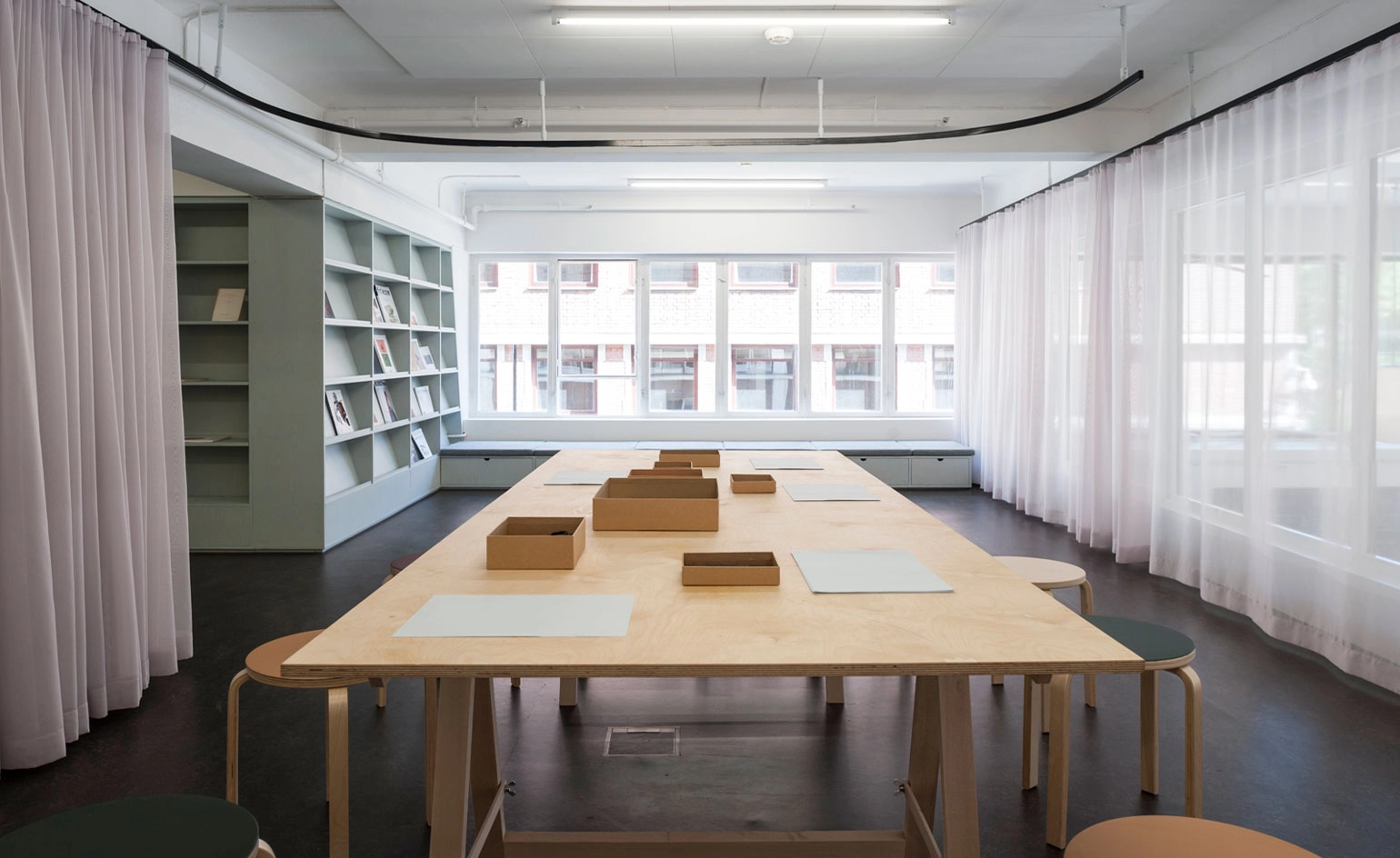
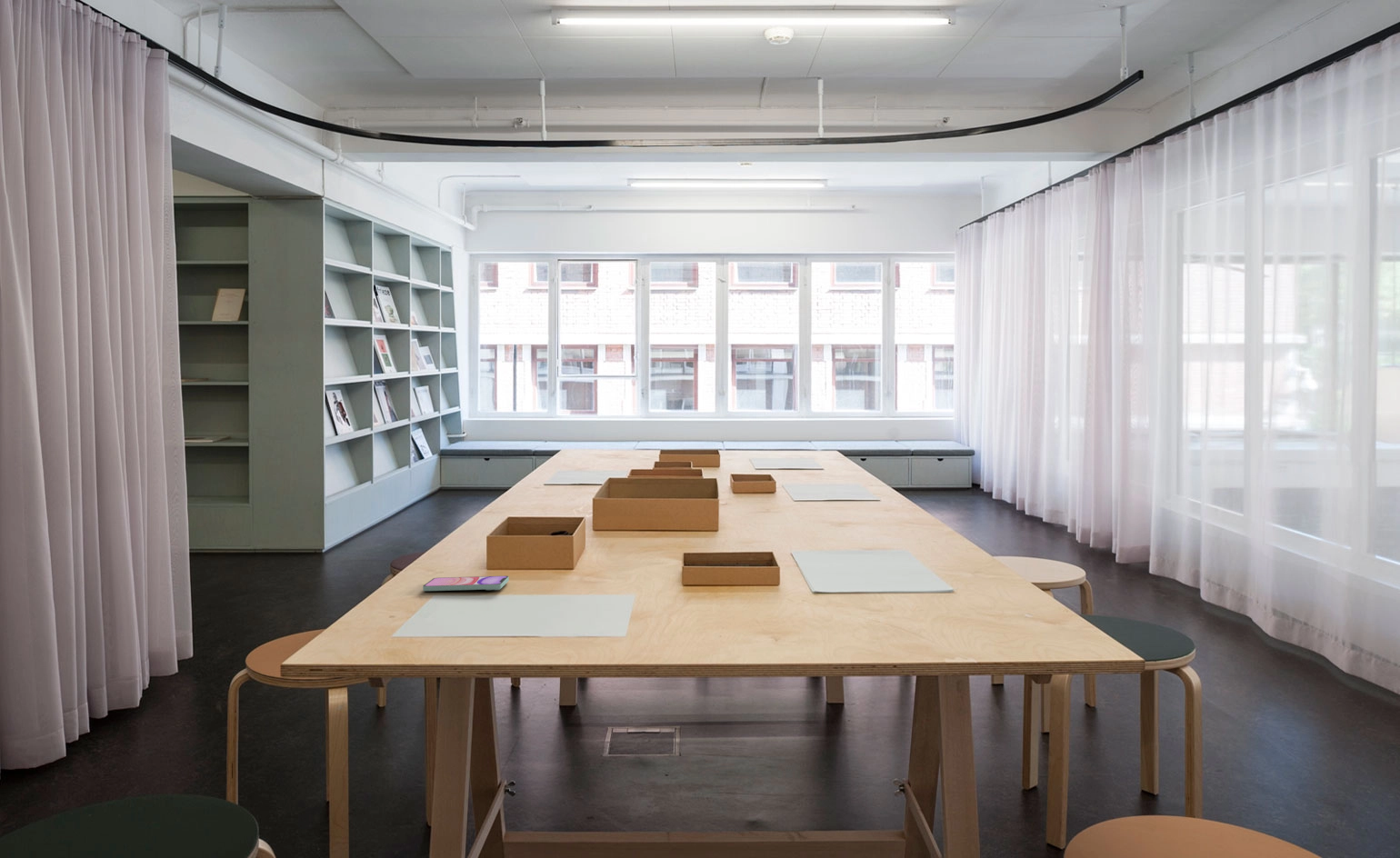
+ smartphone [422,575,510,592]
